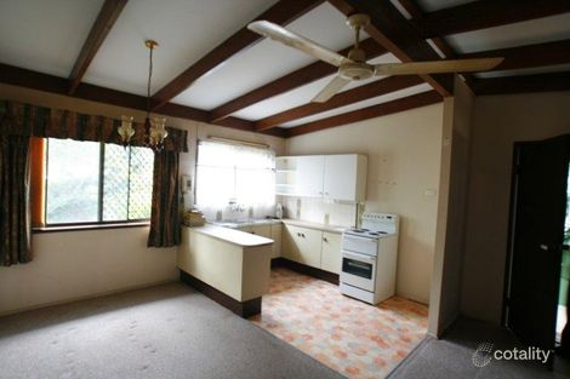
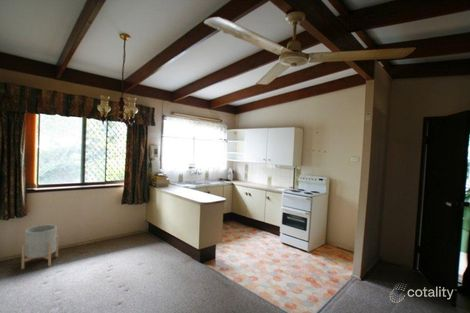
+ planter [21,224,59,270]
